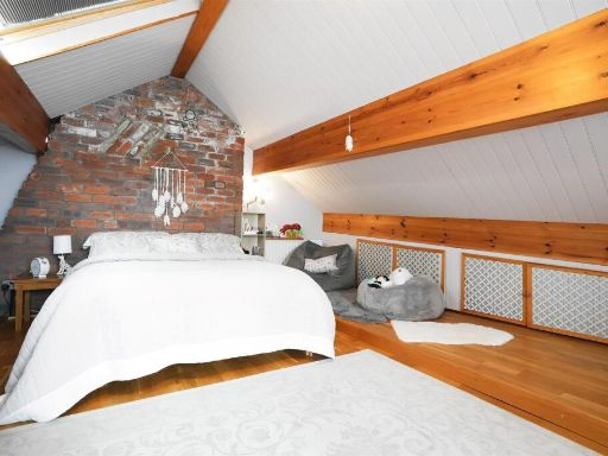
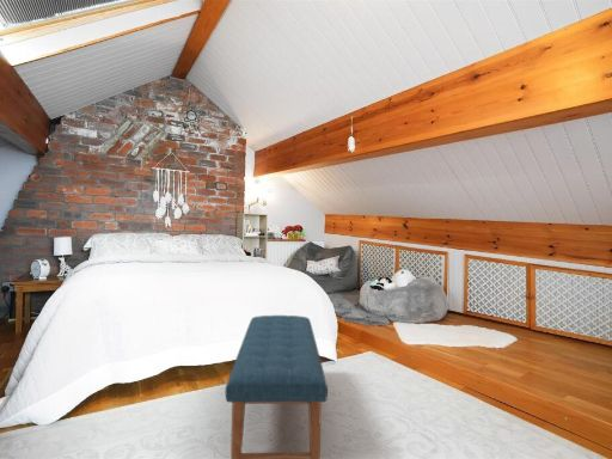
+ bench [224,314,329,459]
